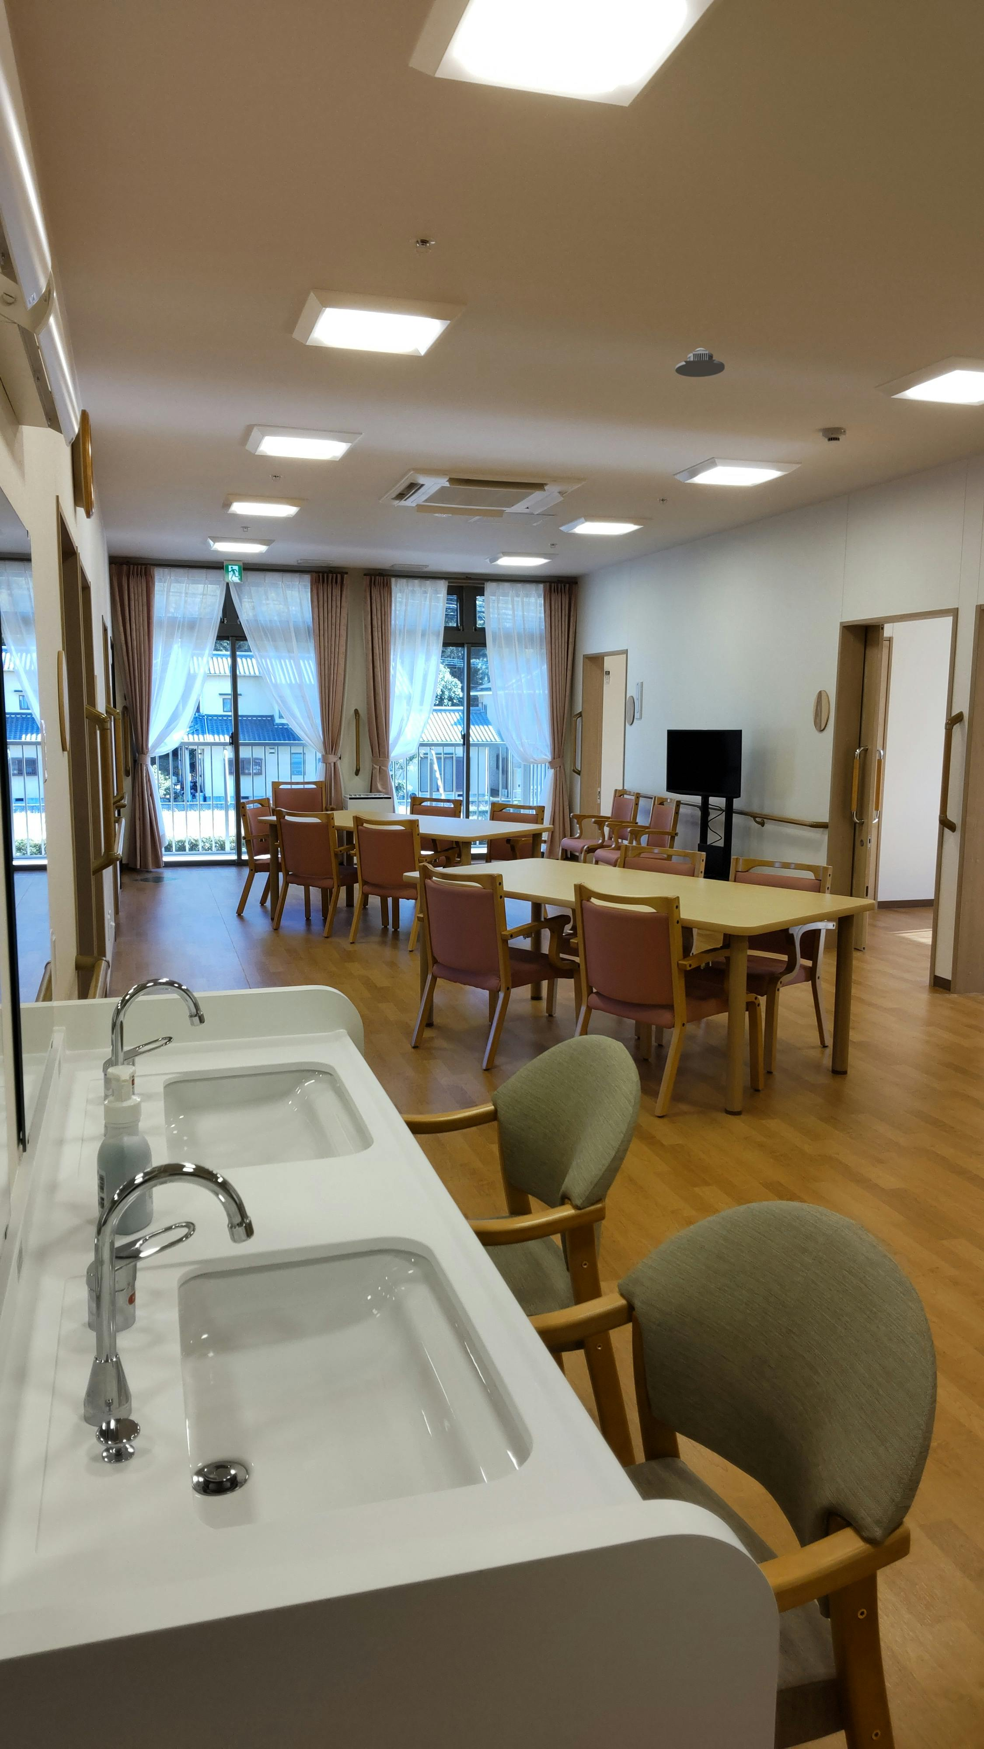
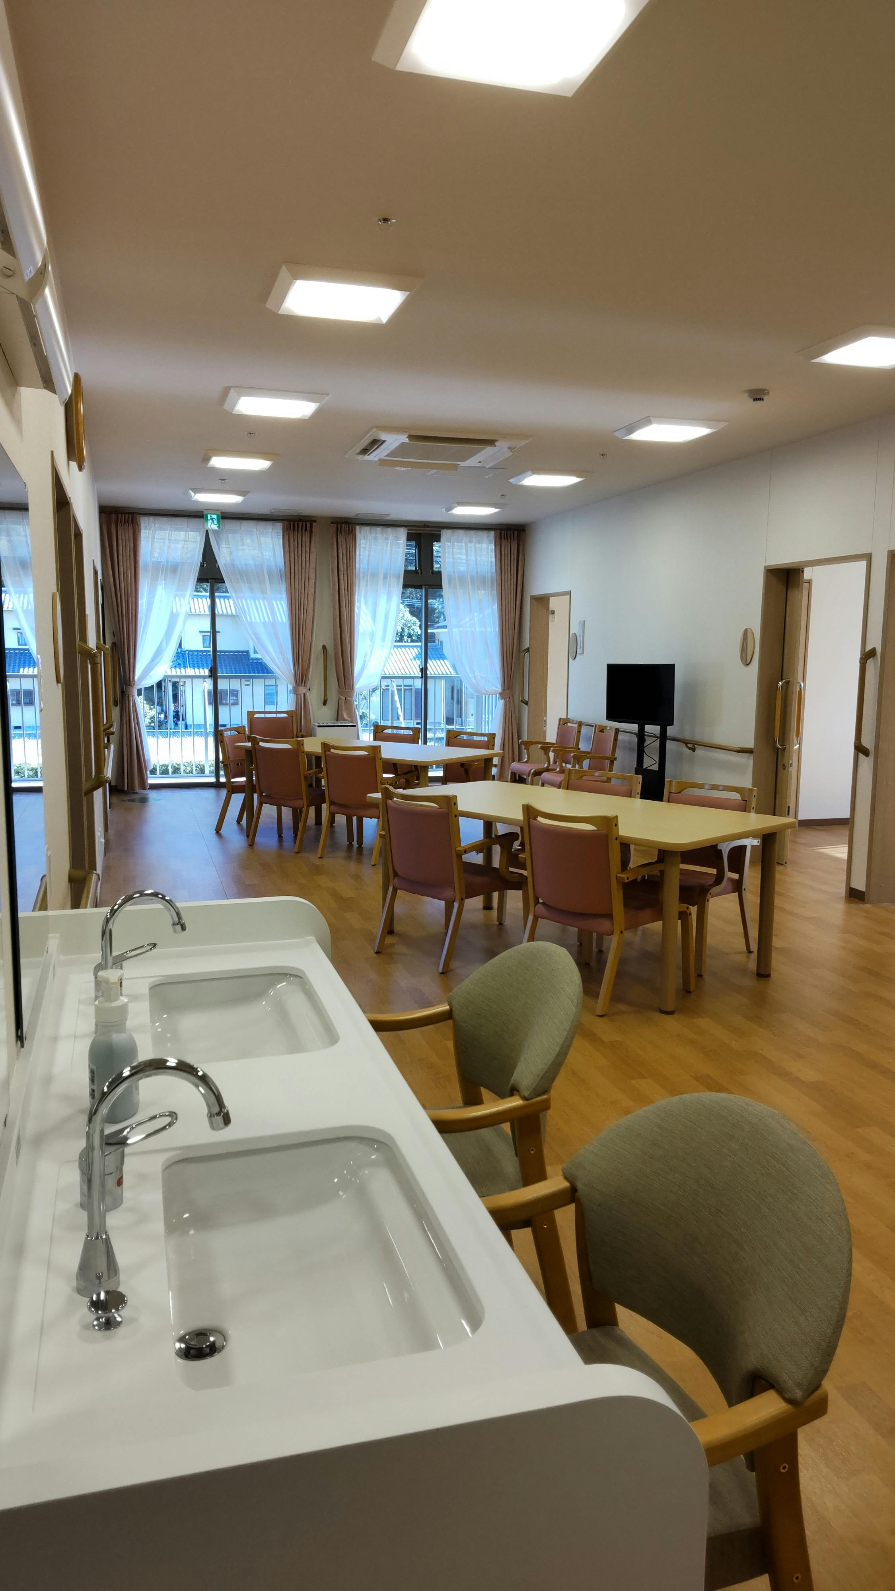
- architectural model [675,347,726,377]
